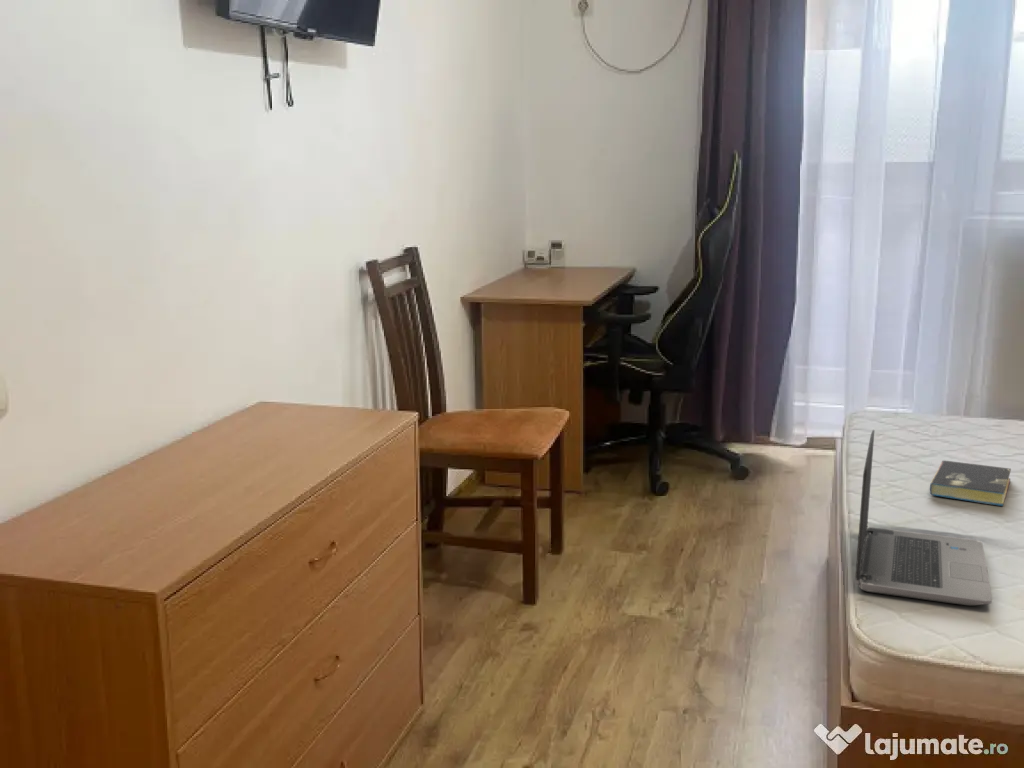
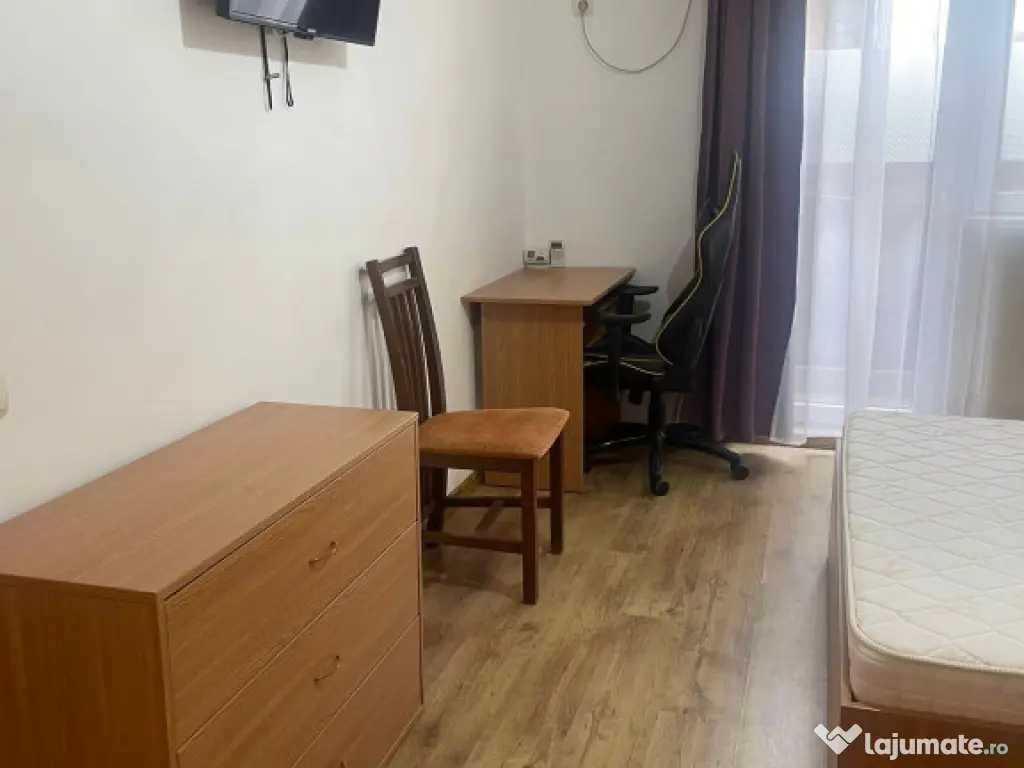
- book [929,459,1012,507]
- laptop computer [854,429,993,606]
